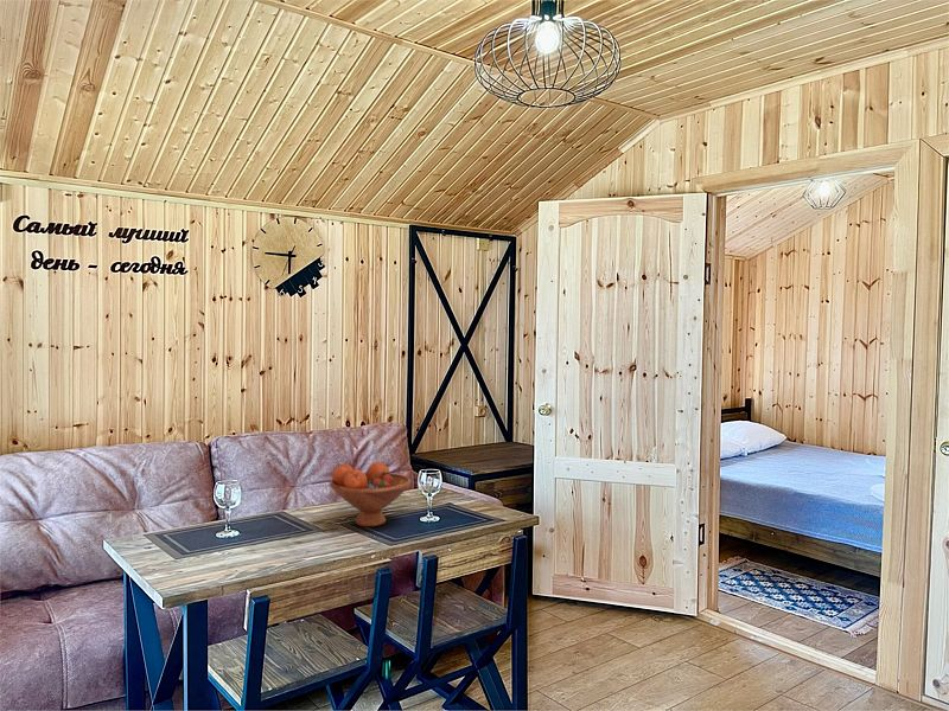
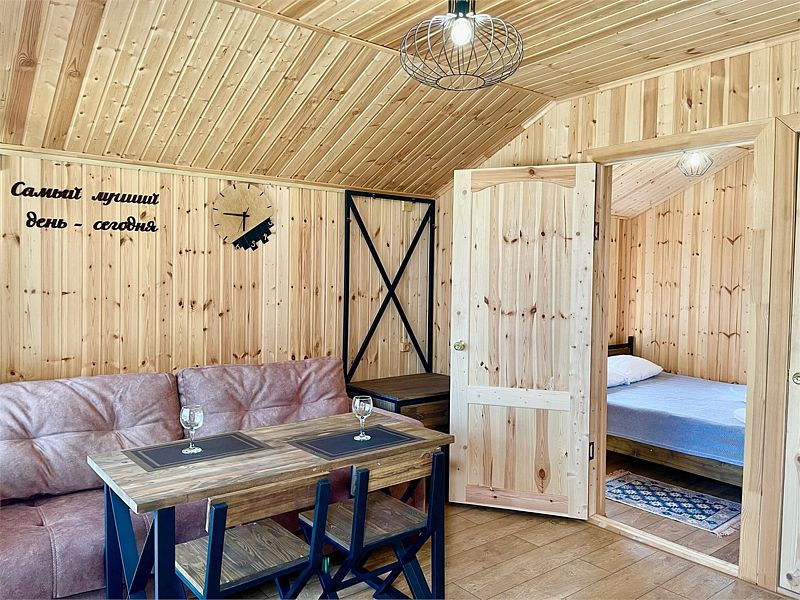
- fruit bowl [329,461,413,527]
